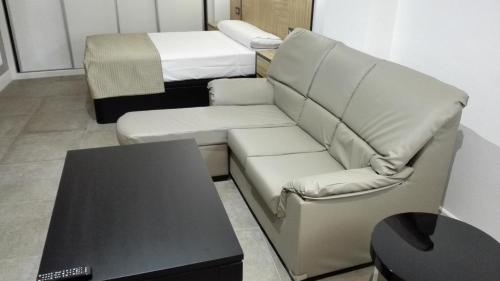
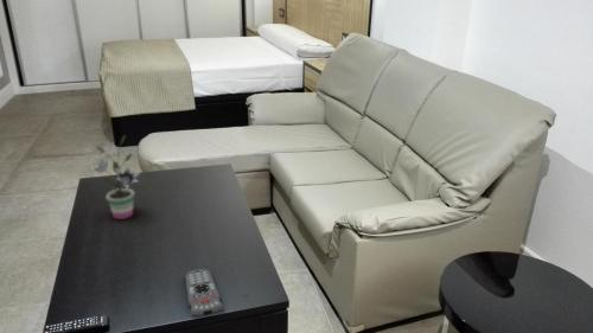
+ remote control [184,268,224,318]
+ potted plant [90,134,141,220]
